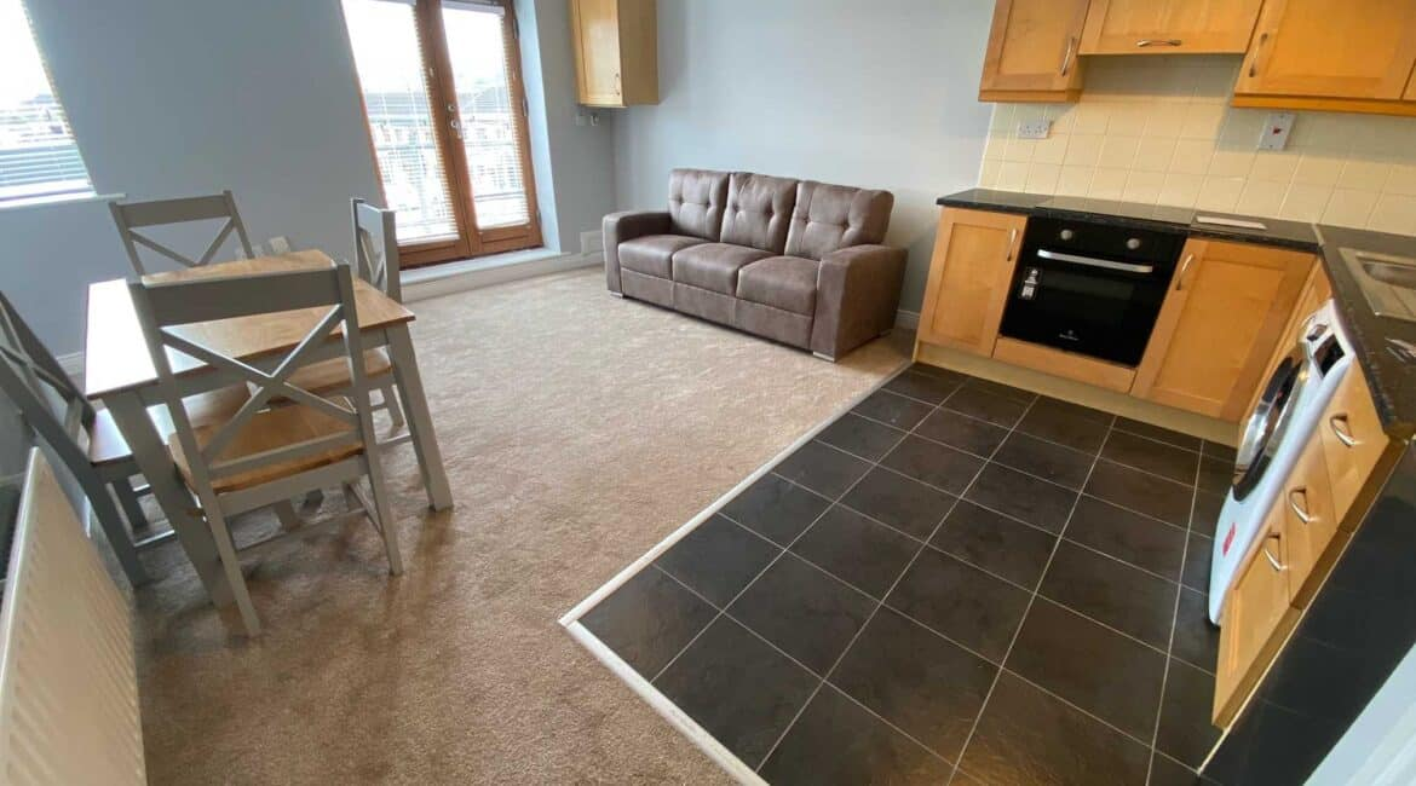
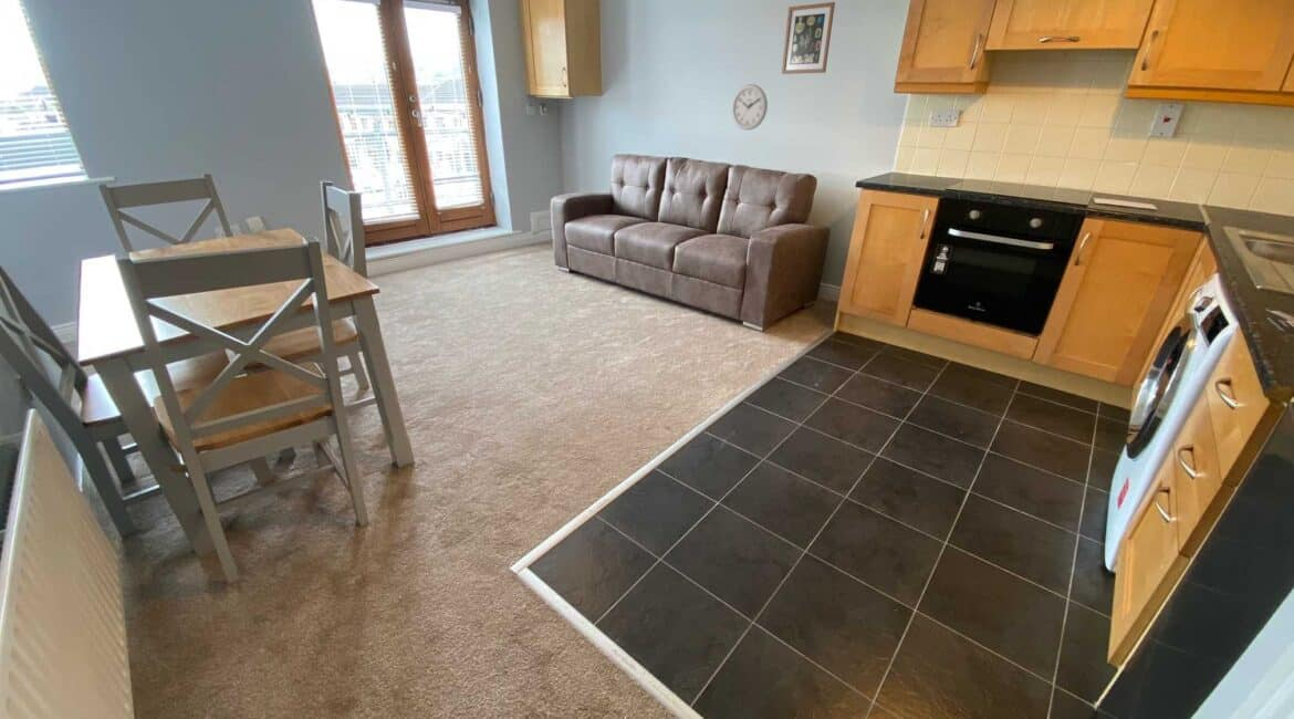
+ wall clock [731,83,769,132]
+ wall art [781,1,836,75]
